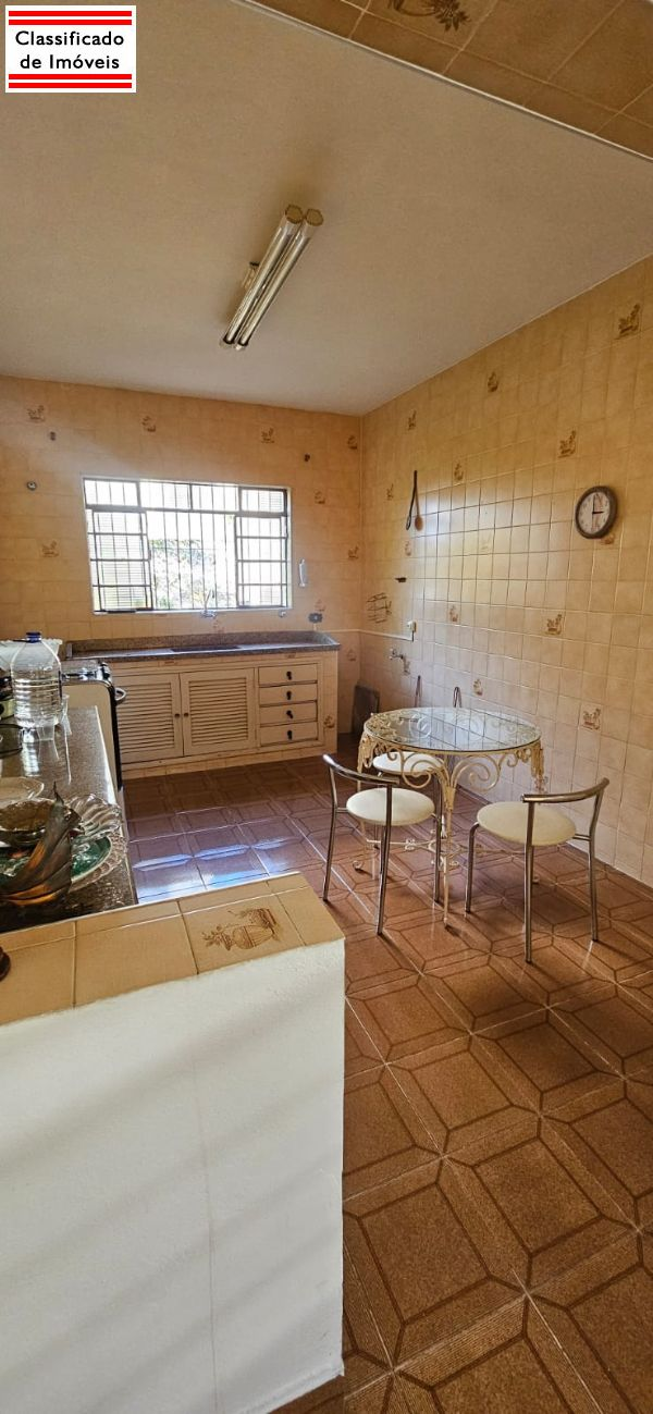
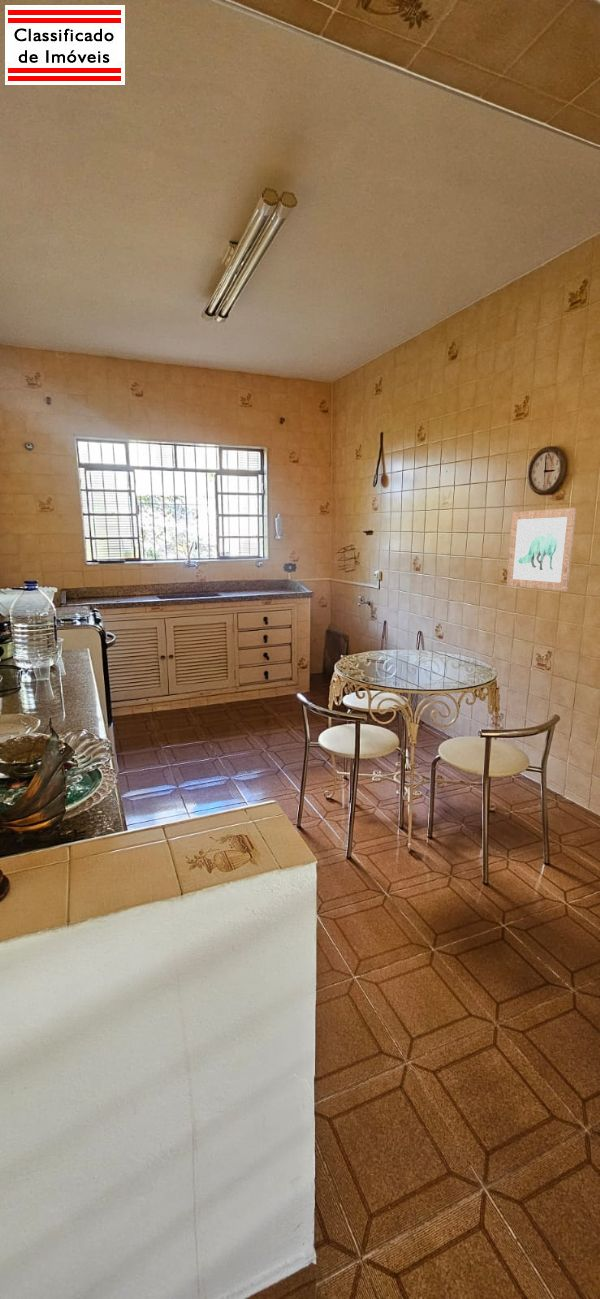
+ wall art [506,507,578,592]
